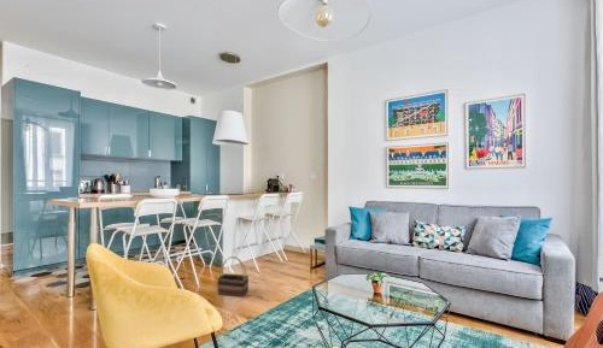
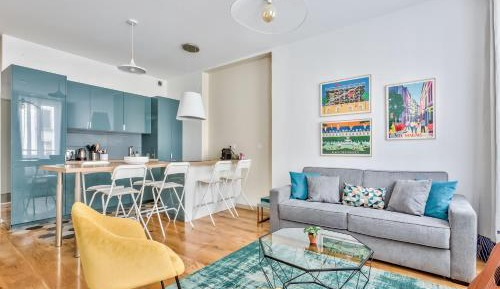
- basket [216,255,250,297]
